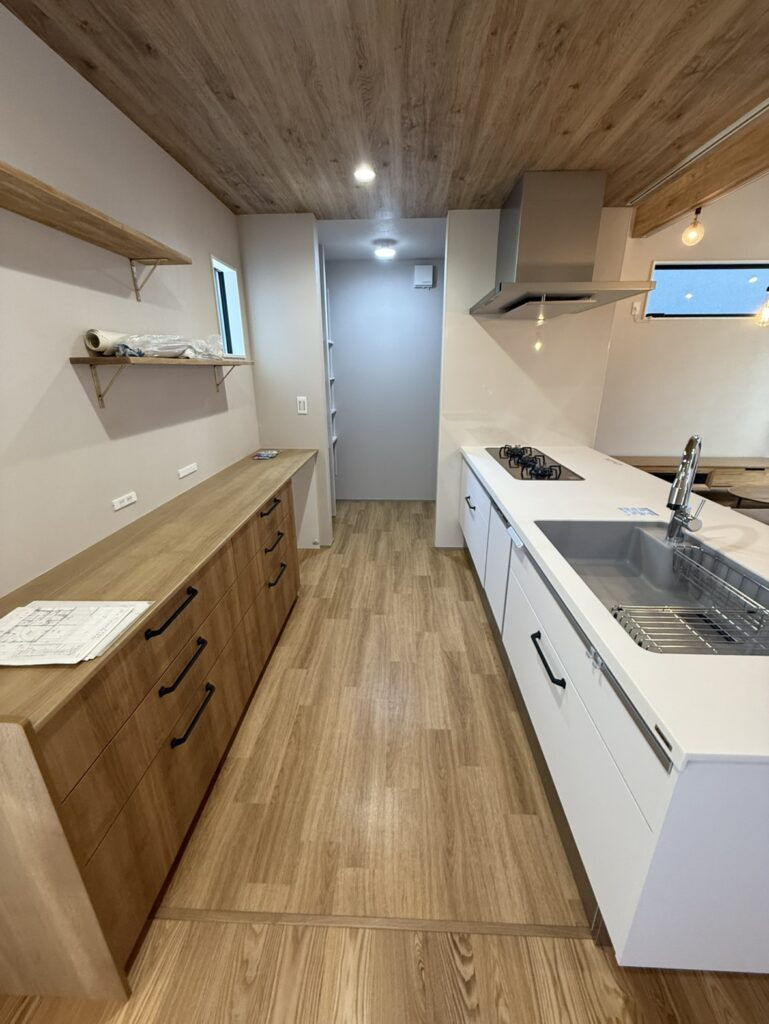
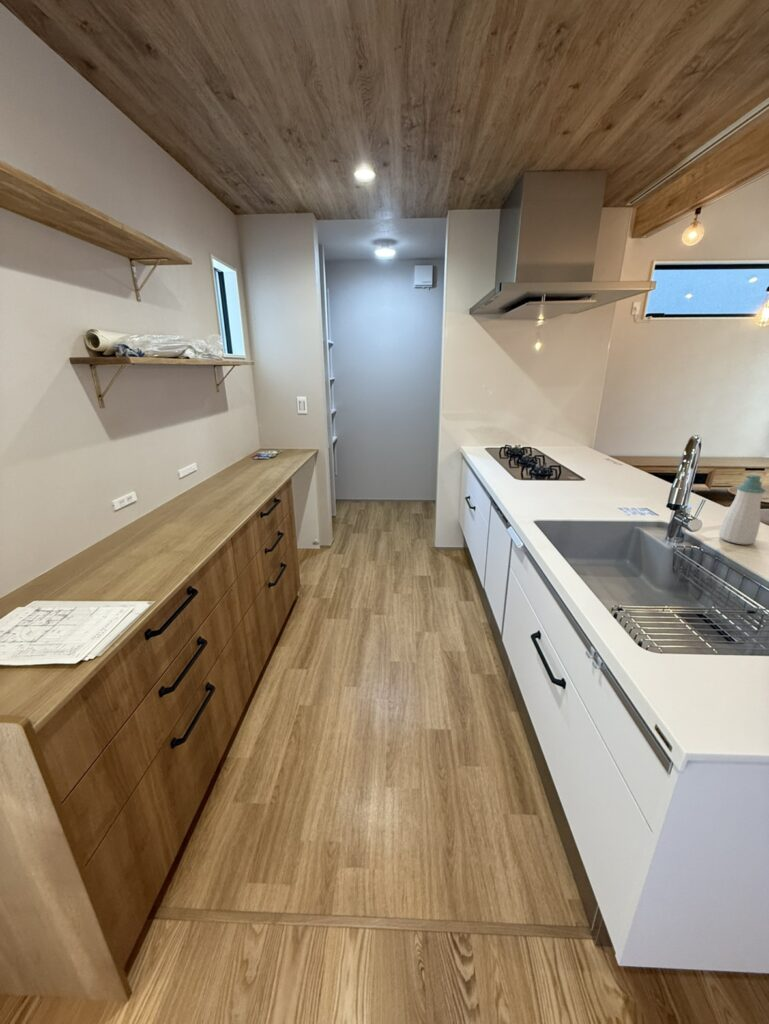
+ soap bottle [718,473,767,546]
